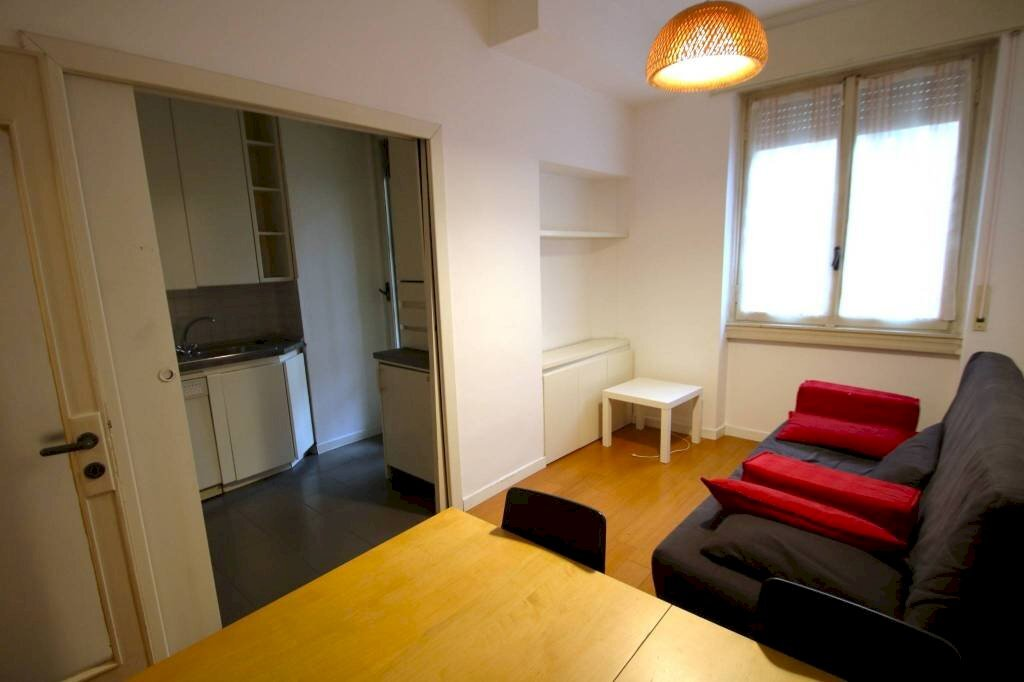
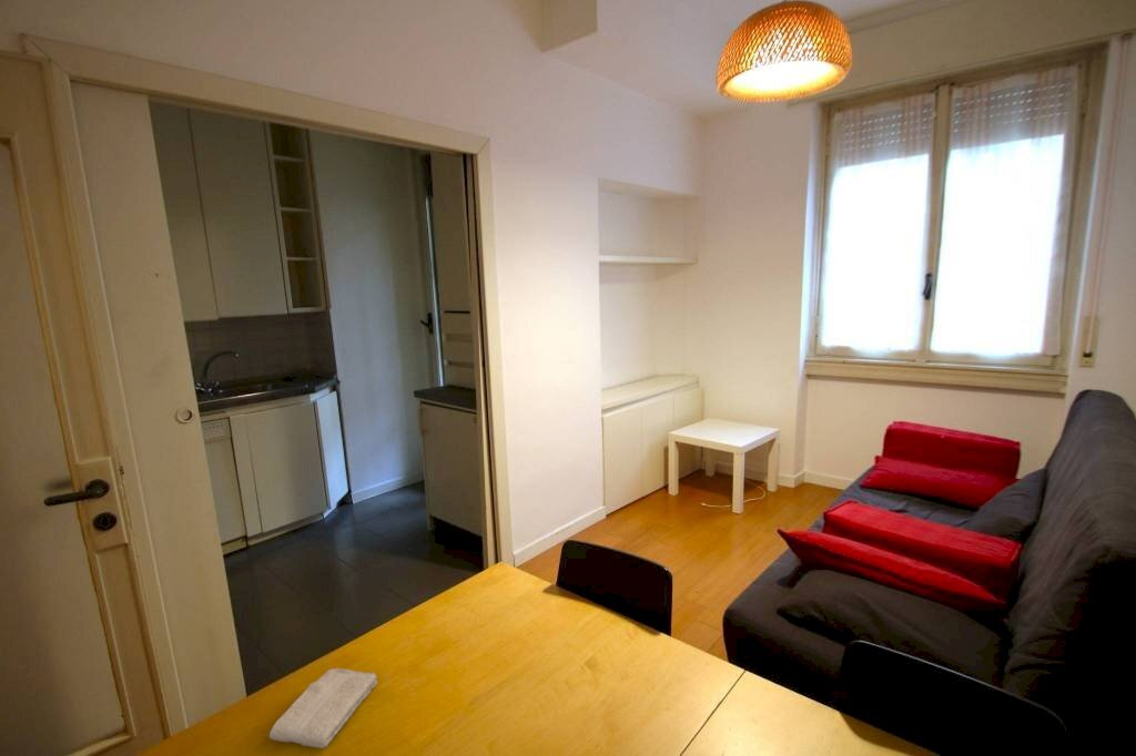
+ washcloth [268,667,378,749]
